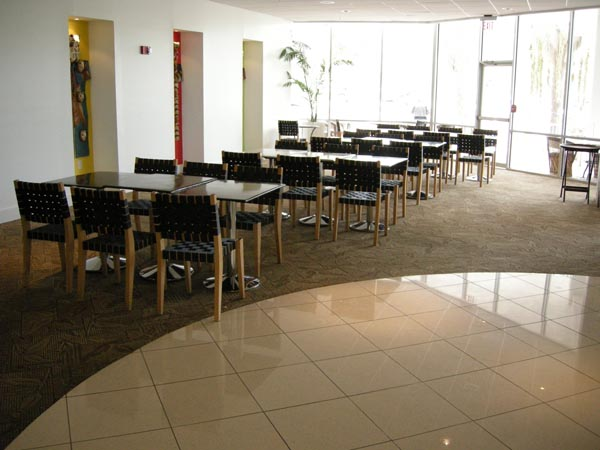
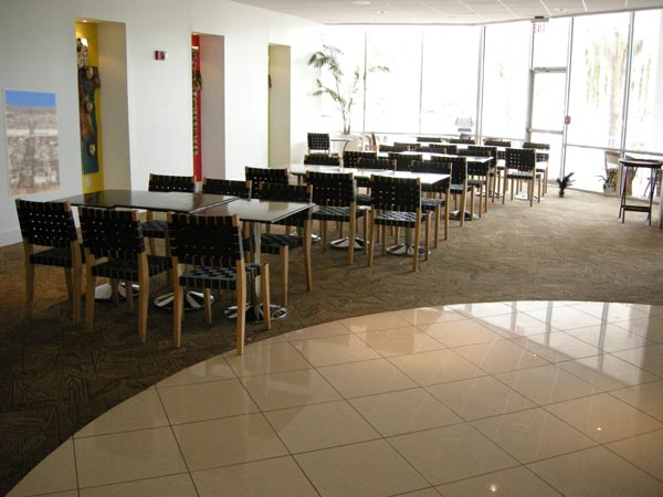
+ house plant [594,167,617,198]
+ potted plant [550,171,577,199]
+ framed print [1,87,62,198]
